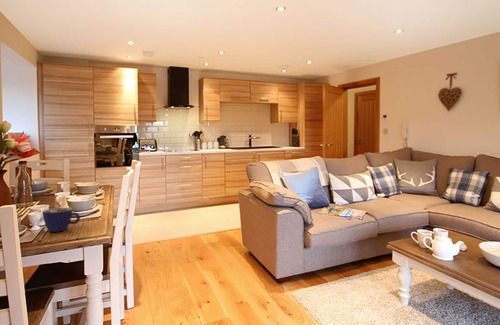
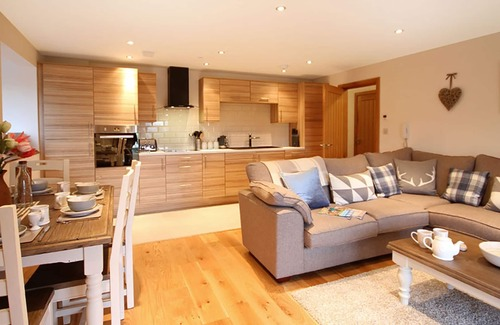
- cup [41,207,81,233]
